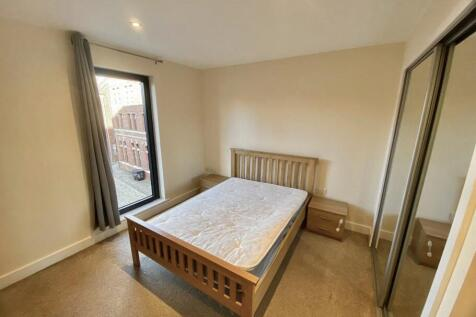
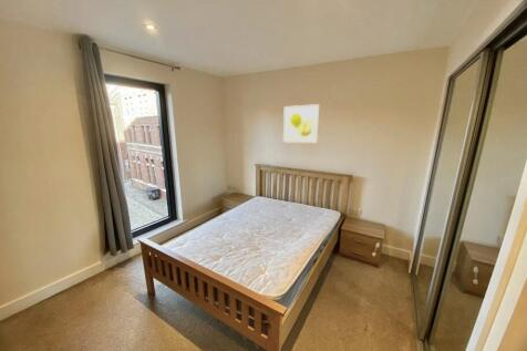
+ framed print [282,103,320,144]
